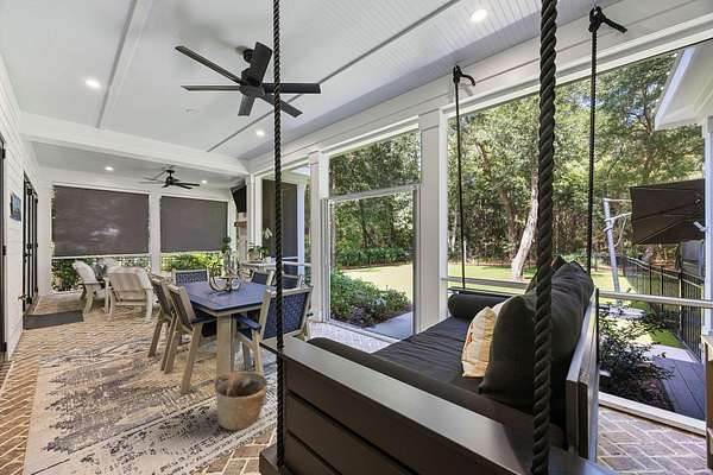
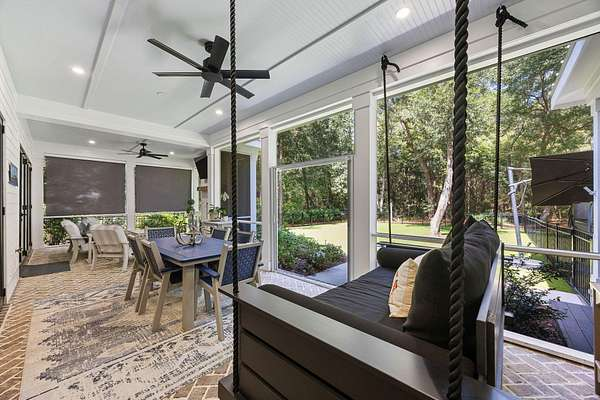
- basket [213,370,270,431]
